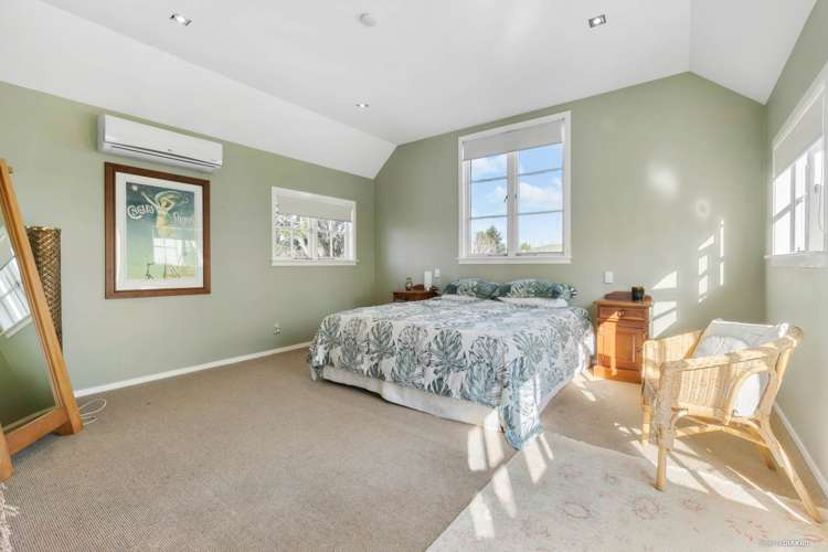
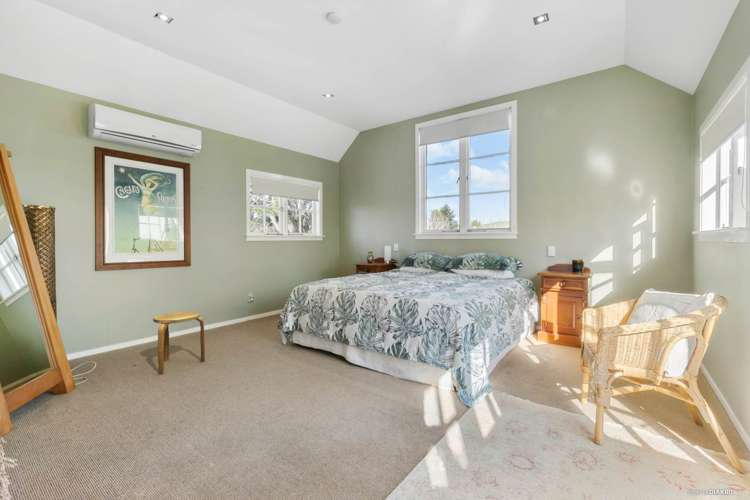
+ stool [152,311,206,375]
